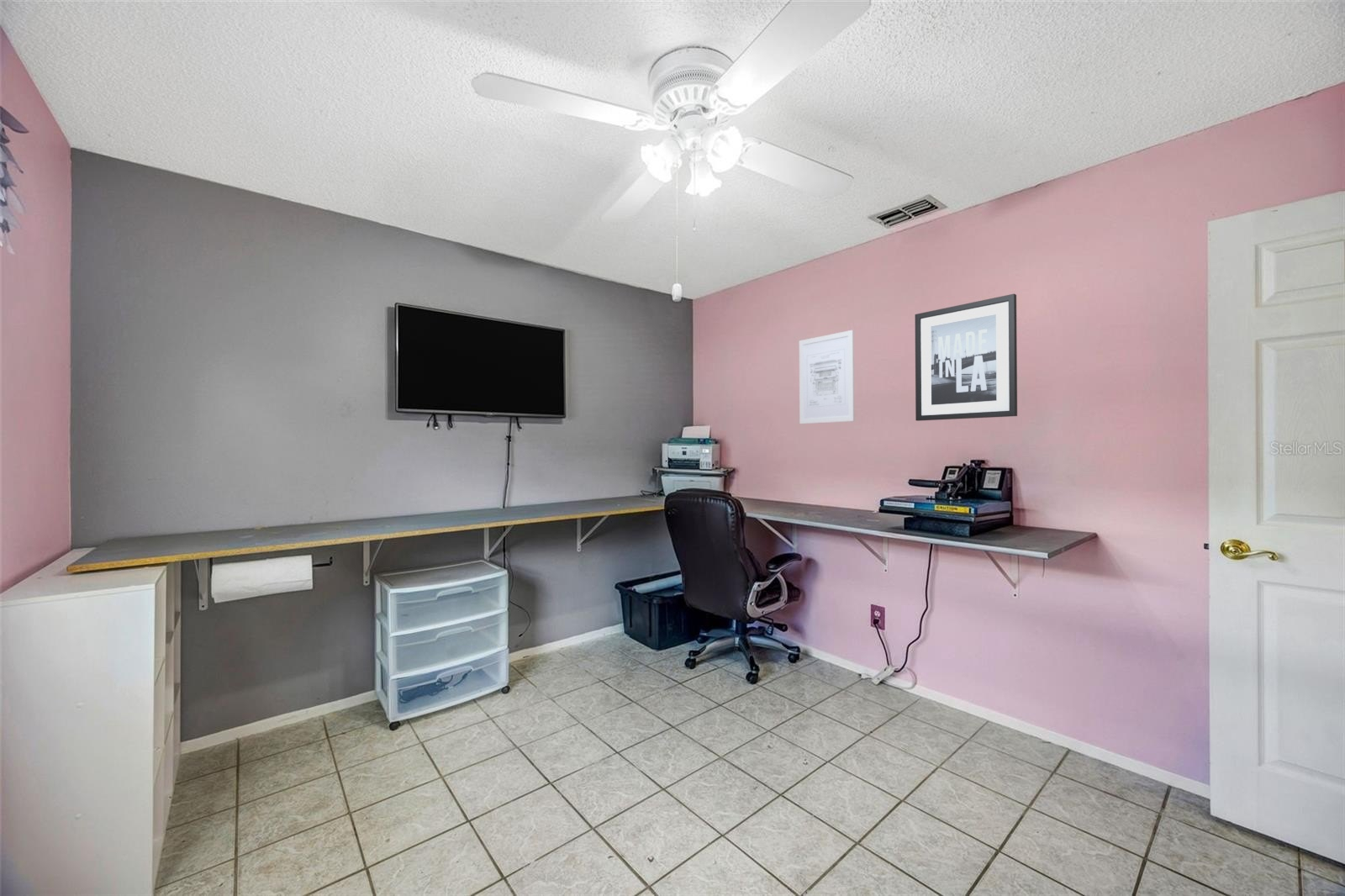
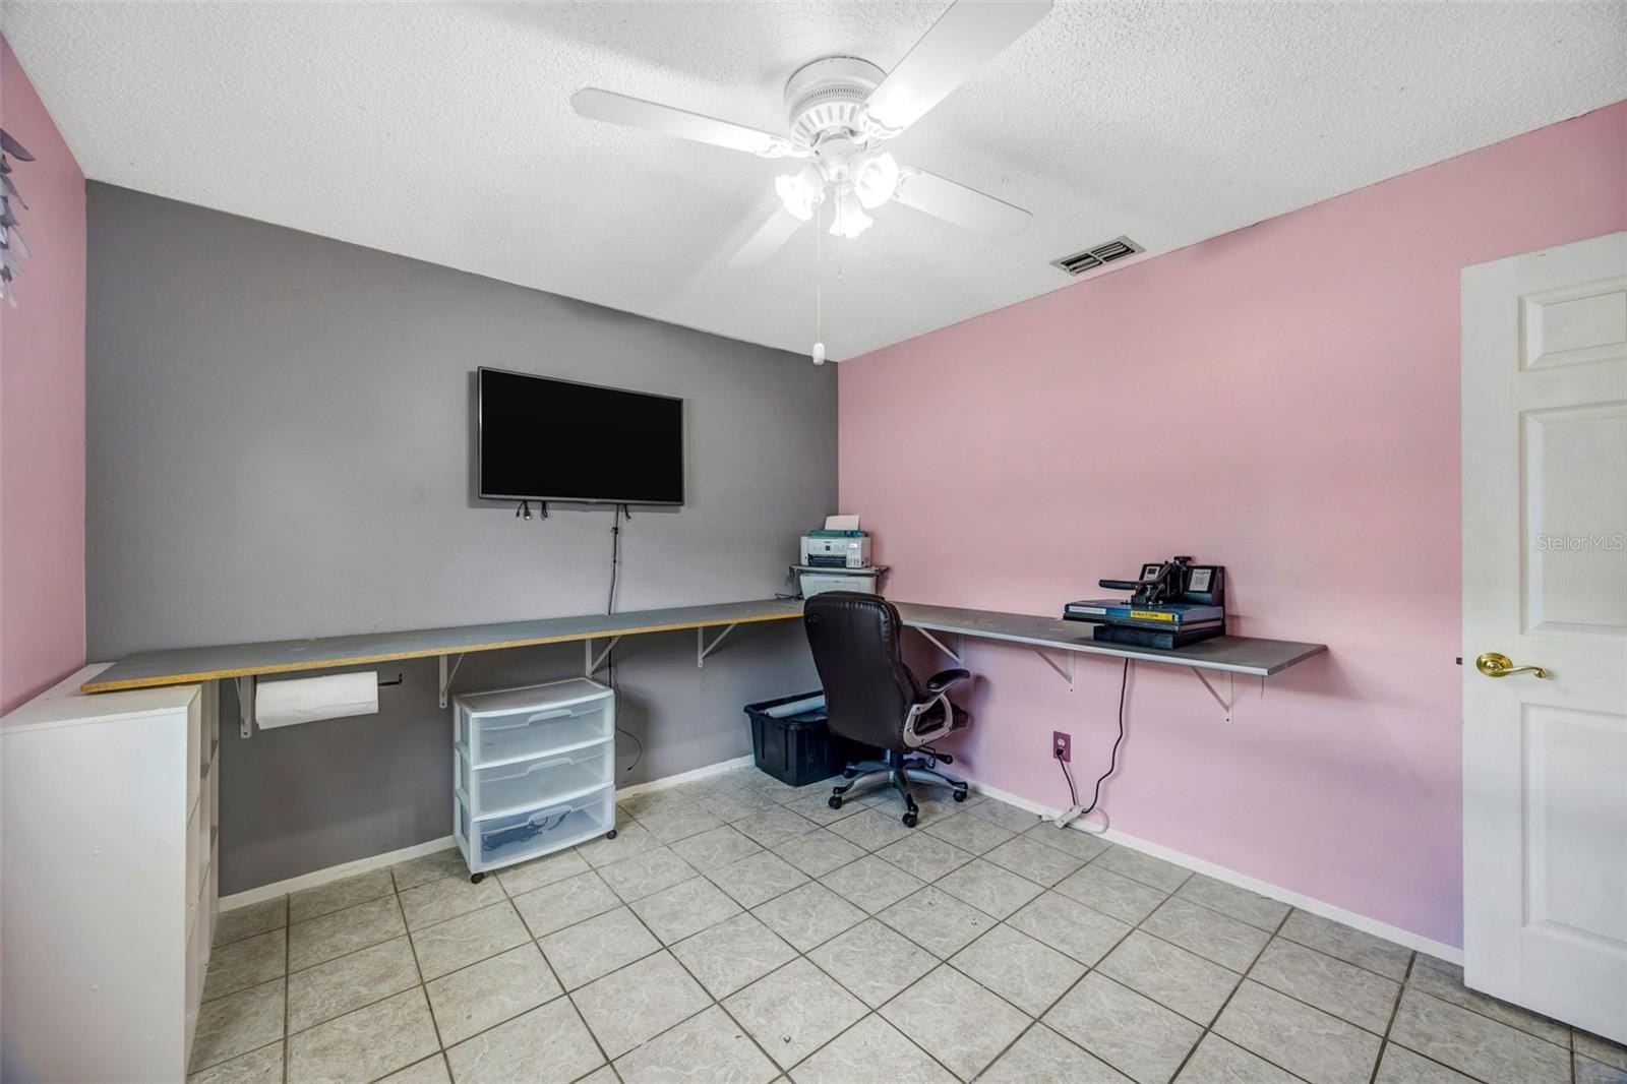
- wall art [914,293,1018,422]
- wall art [799,329,855,424]
